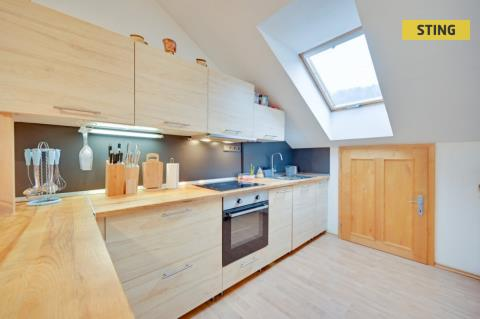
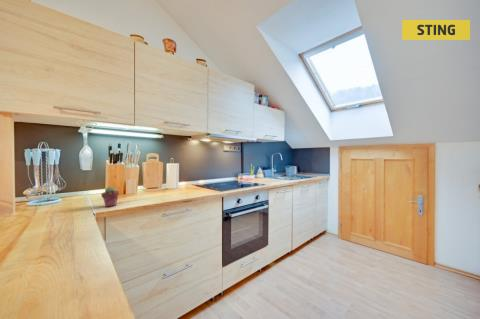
+ potted succulent [100,186,120,208]
